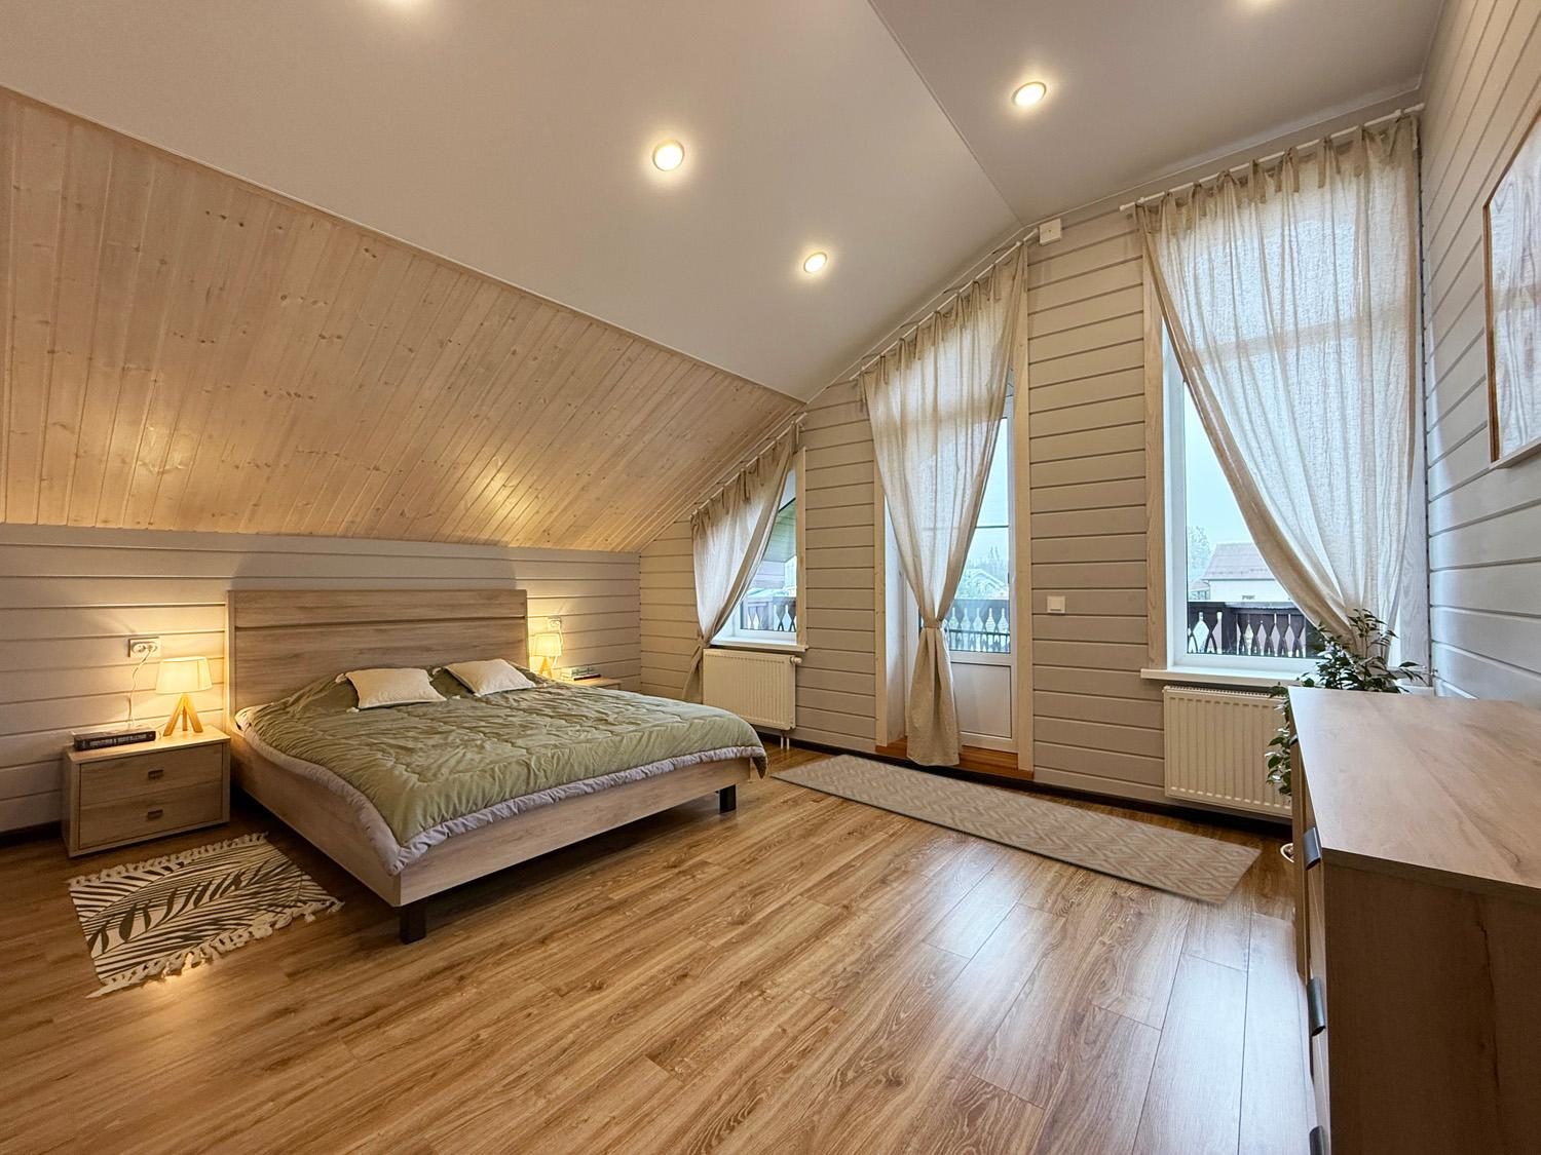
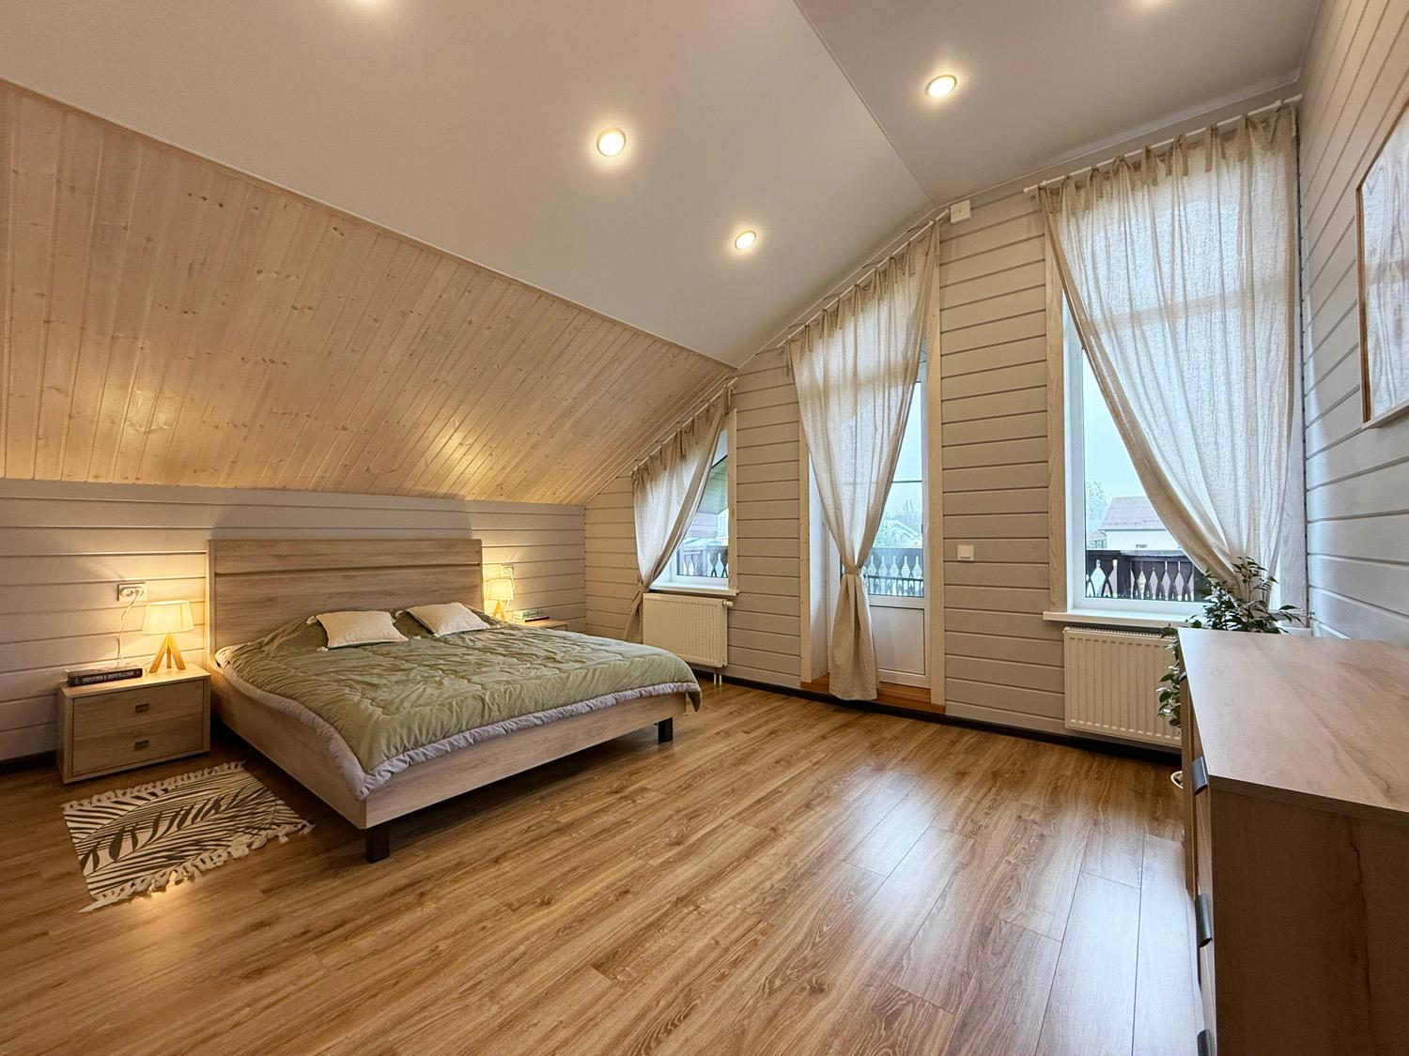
- rug [768,753,1263,906]
